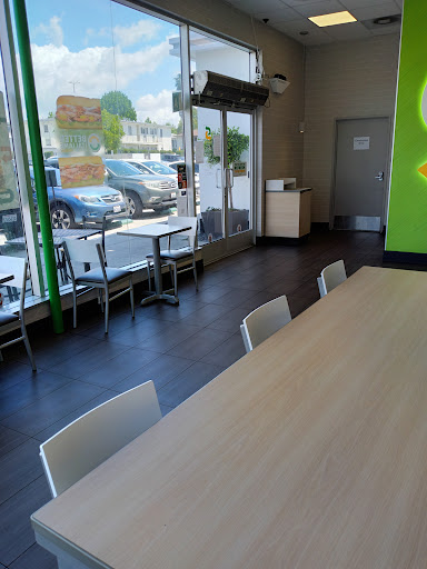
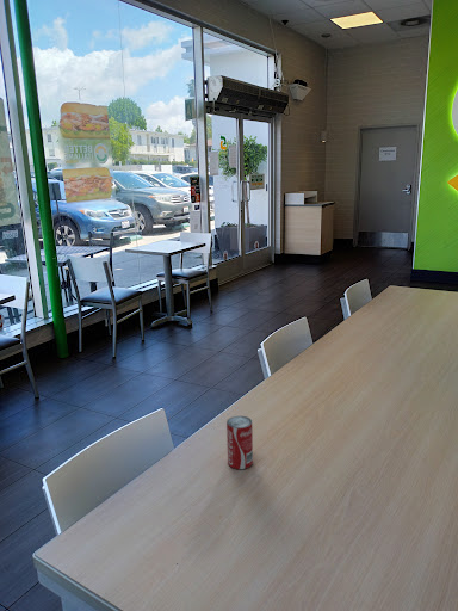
+ beverage can [225,415,254,470]
